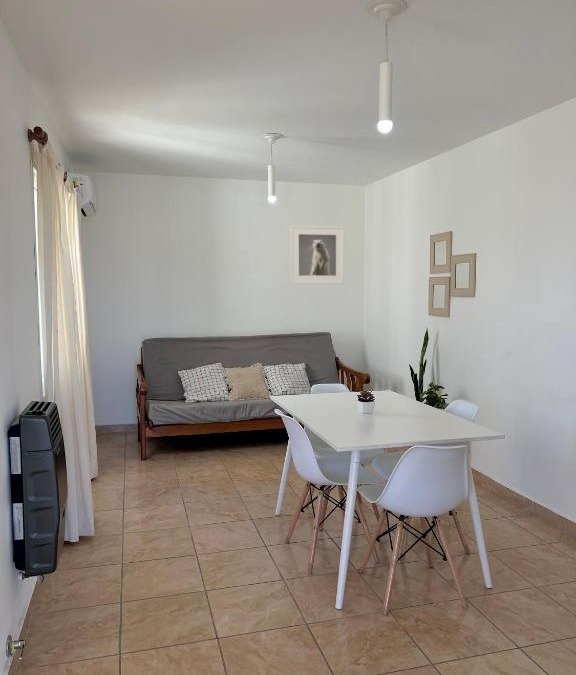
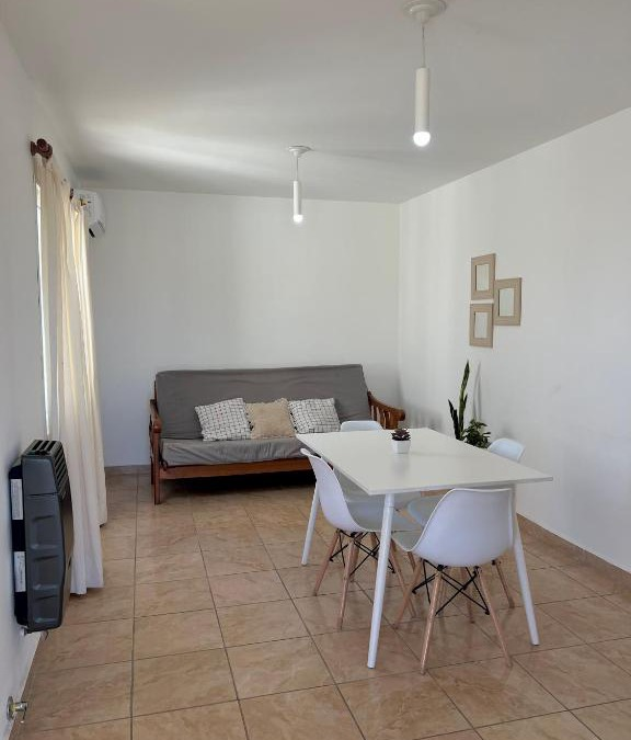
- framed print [289,224,345,285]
